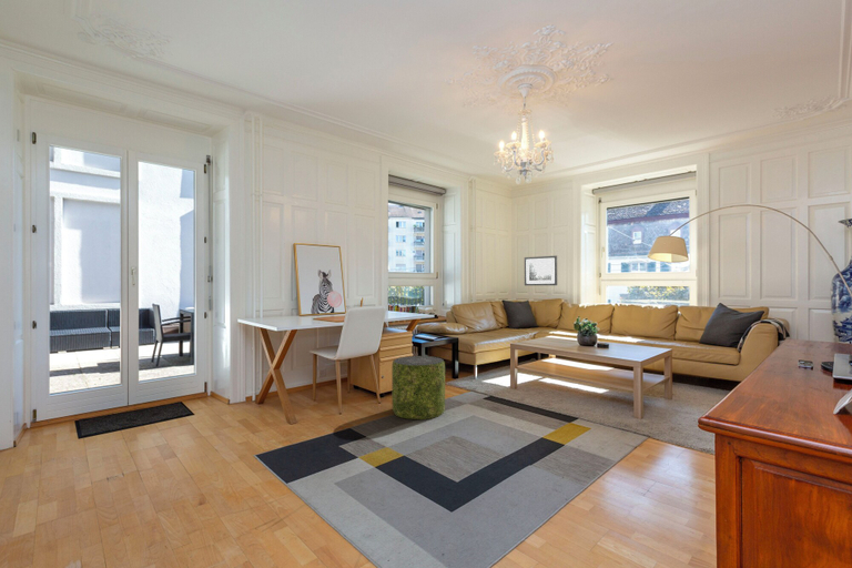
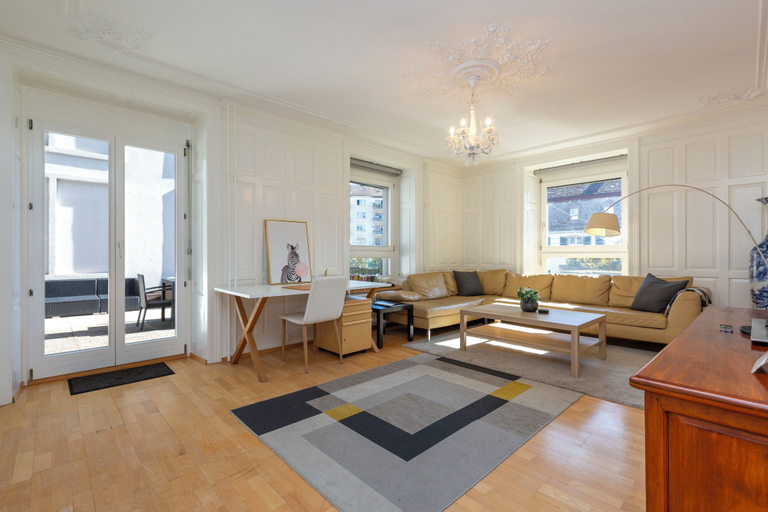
- pouf [390,355,446,420]
- wall art [524,254,558,286]
